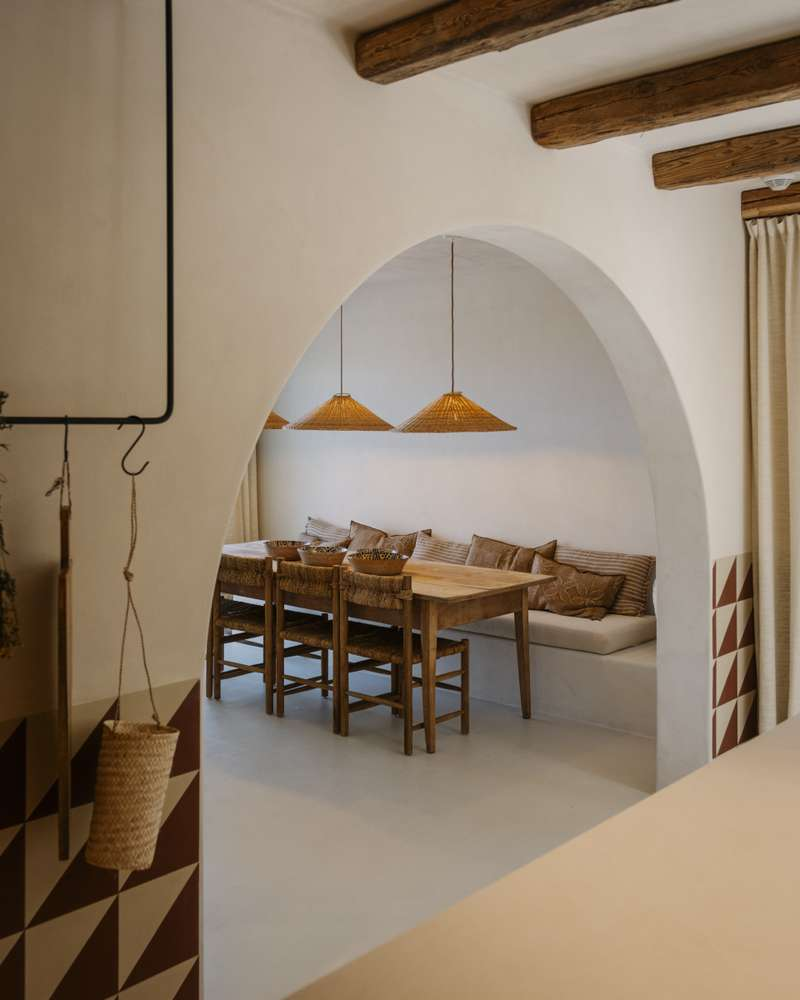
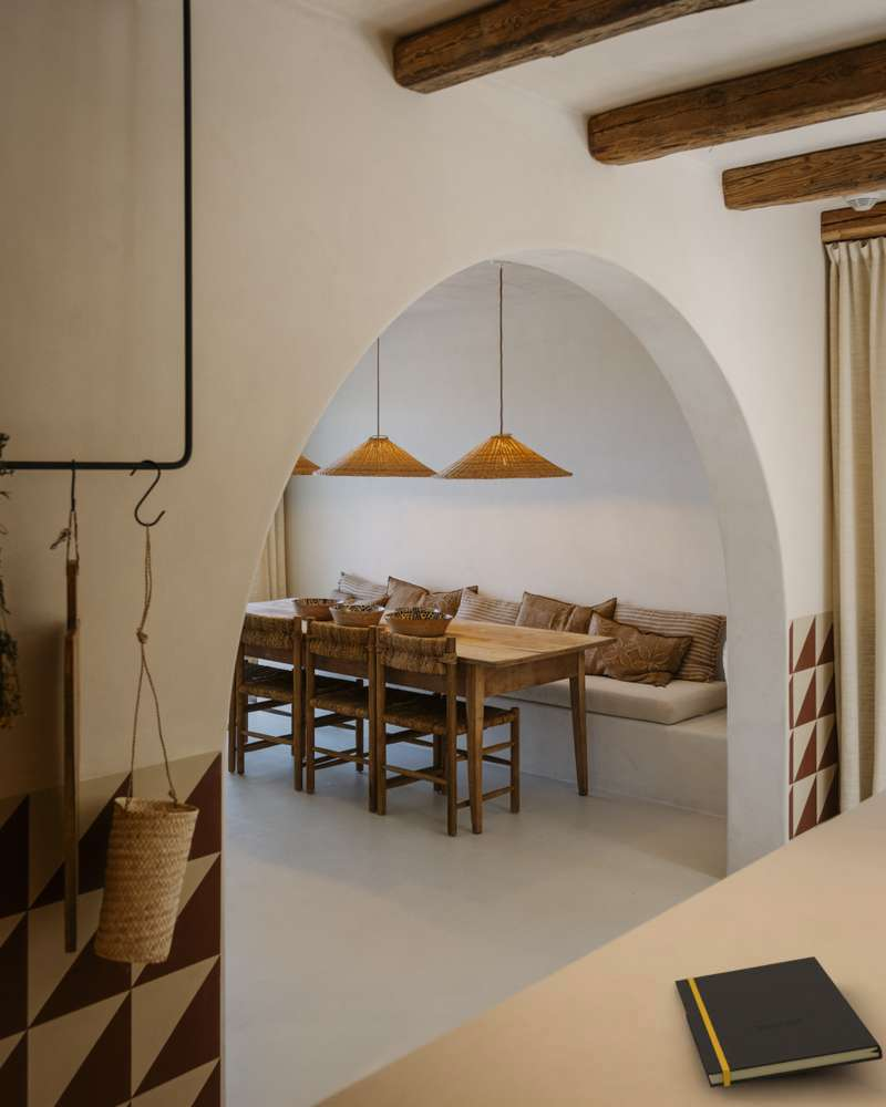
+ notepad [674,955,884,1089]
